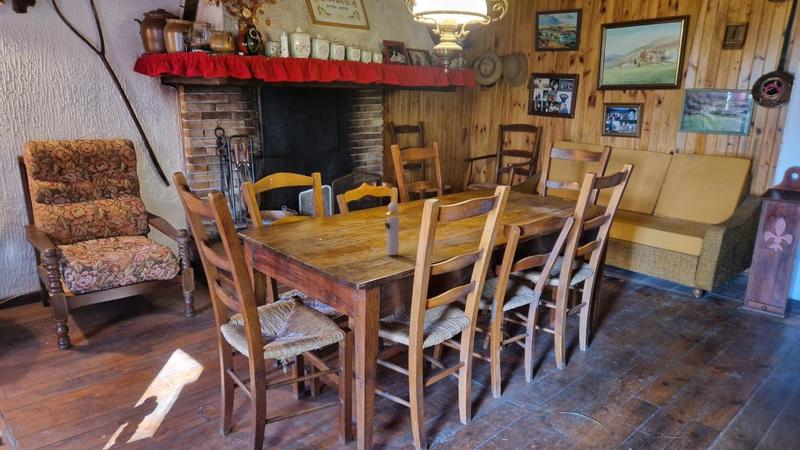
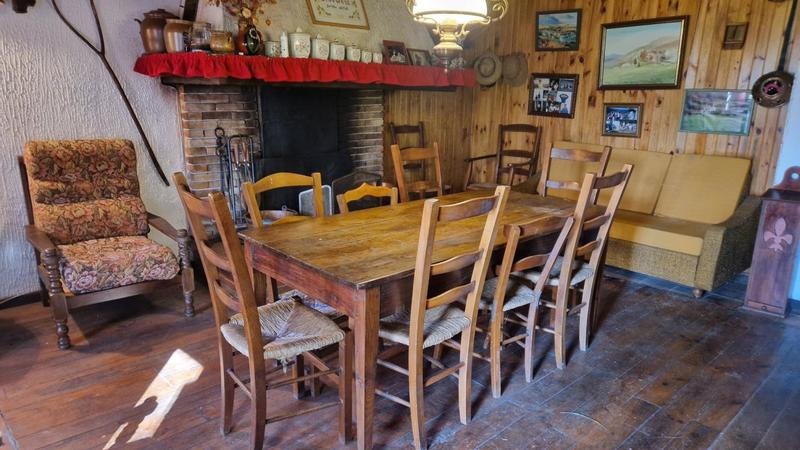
- perfume bottle [384,201,402,256]
